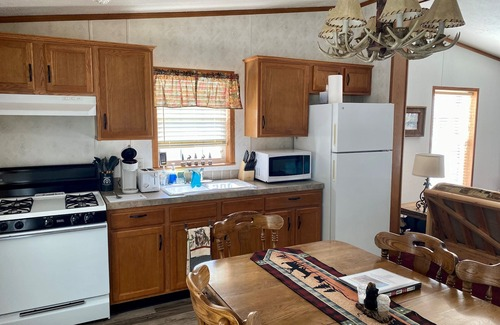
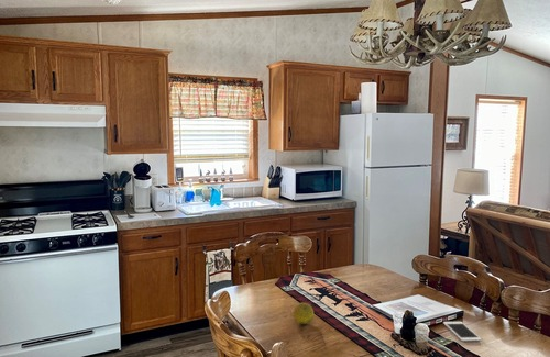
+ fruit [292,302,315,325]
+ cell phone [442,321,482,342]
